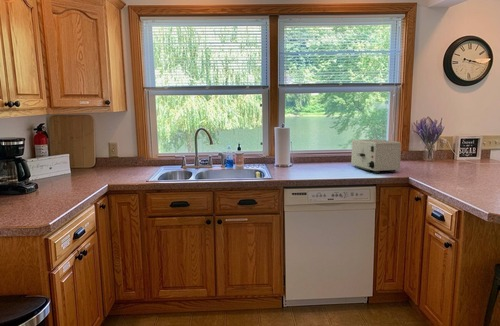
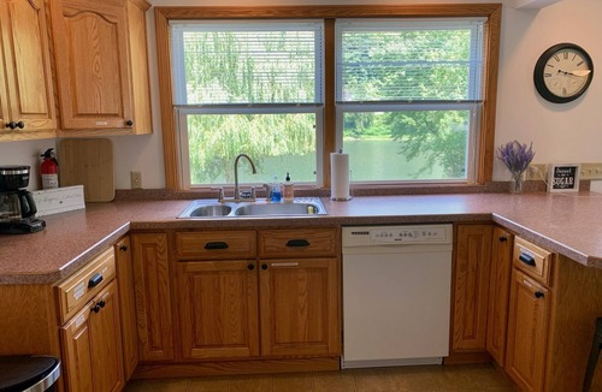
- toaster [350,138,402,174]
